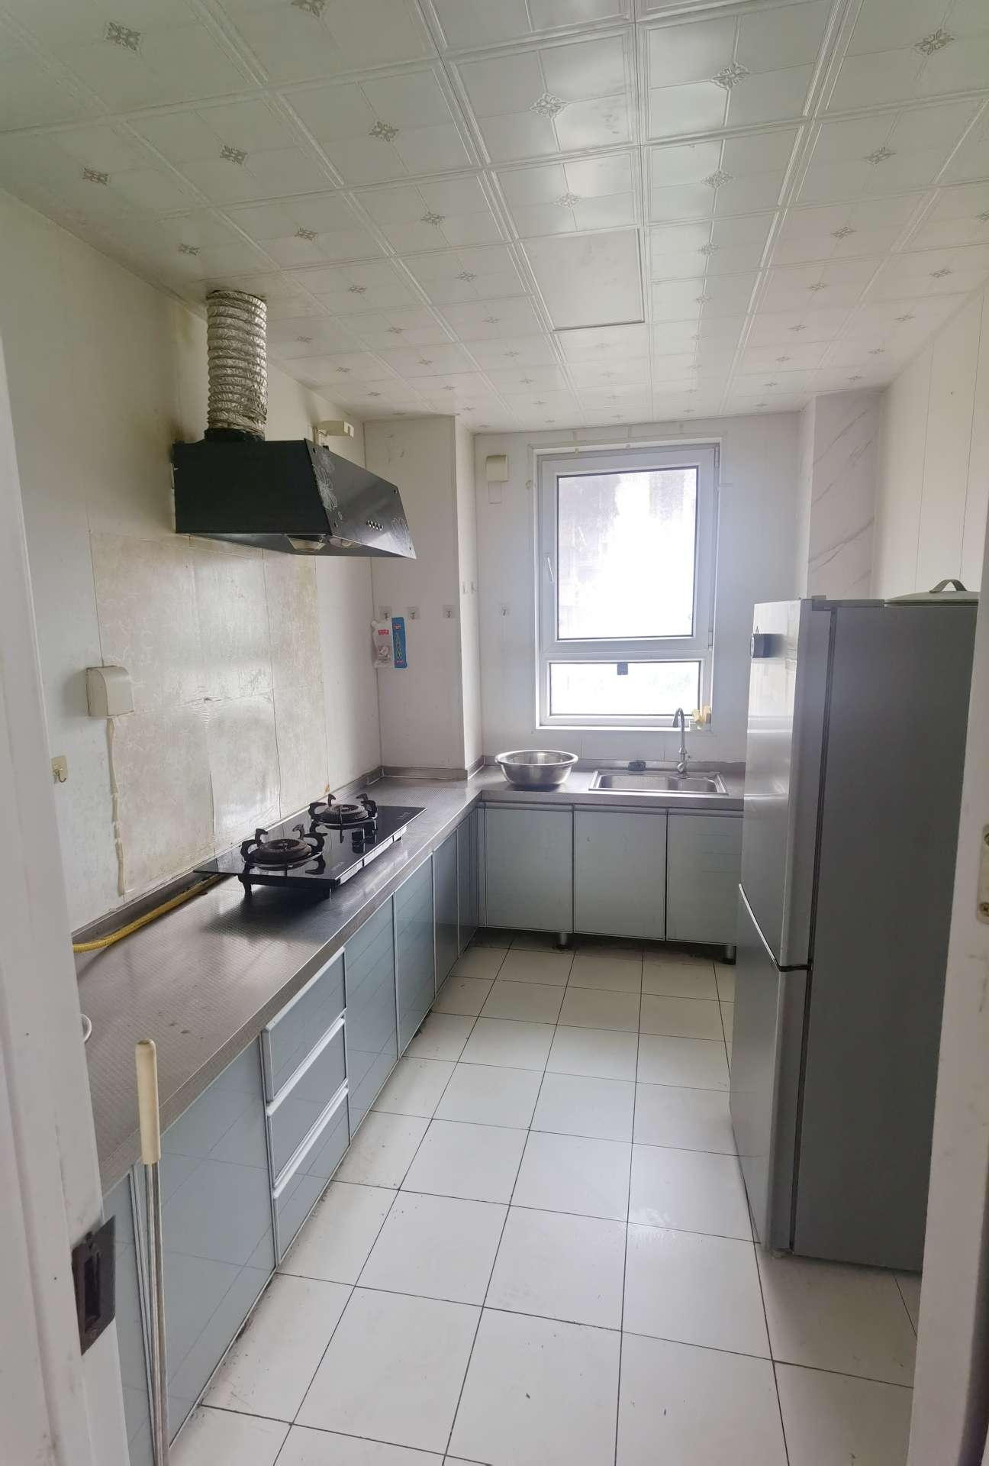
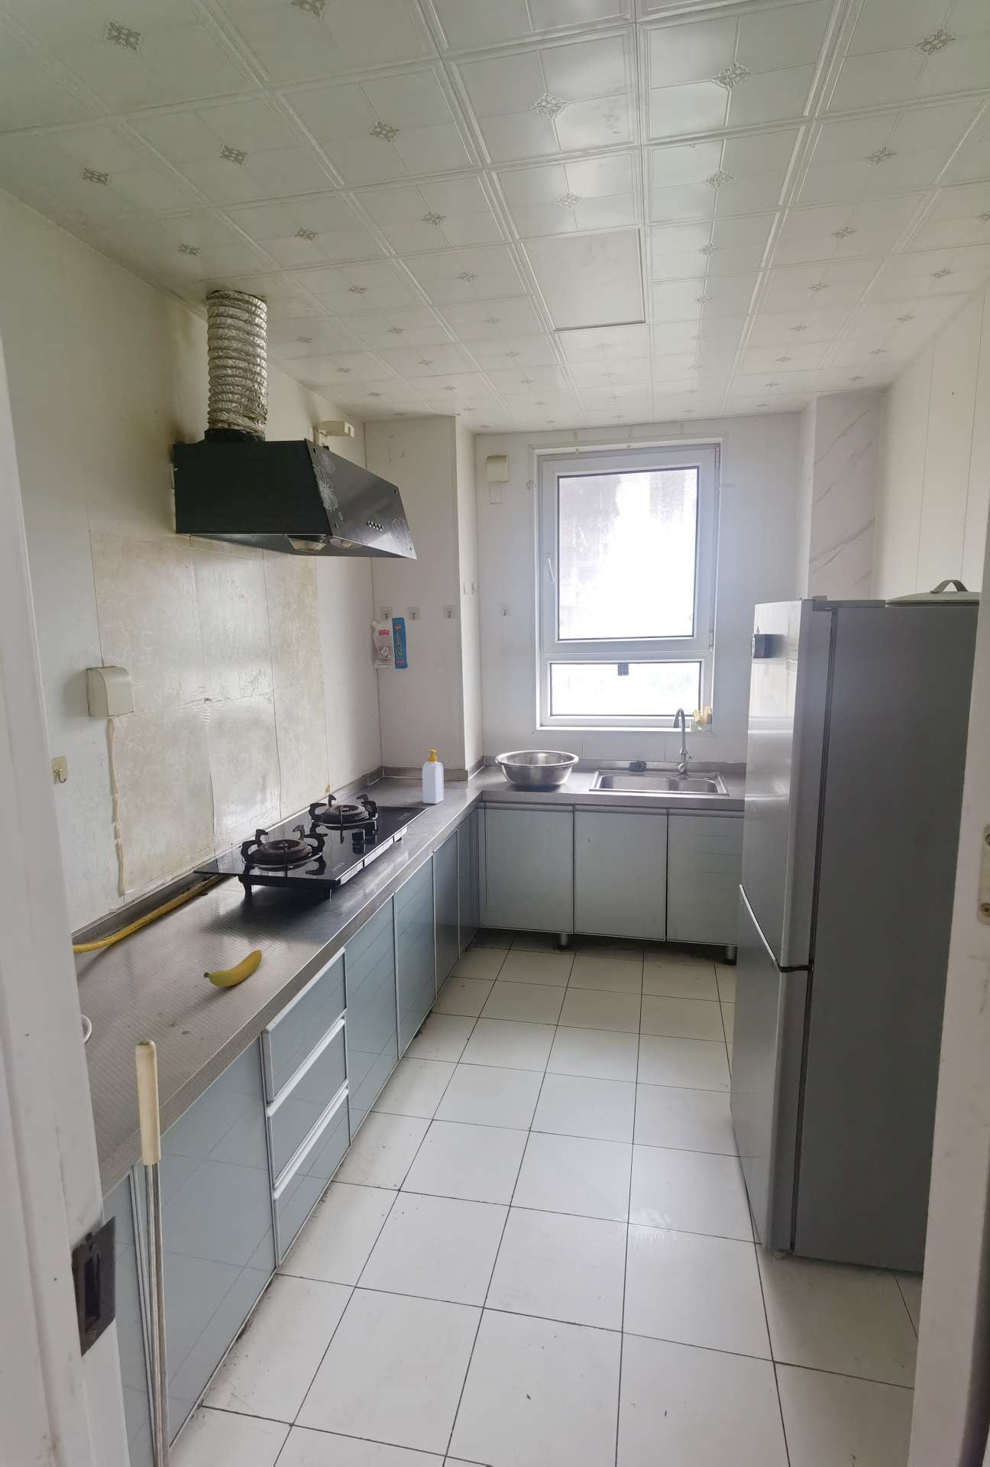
+ banana [203,949,263,988]
+ soap bottle [422,749,444,804]
